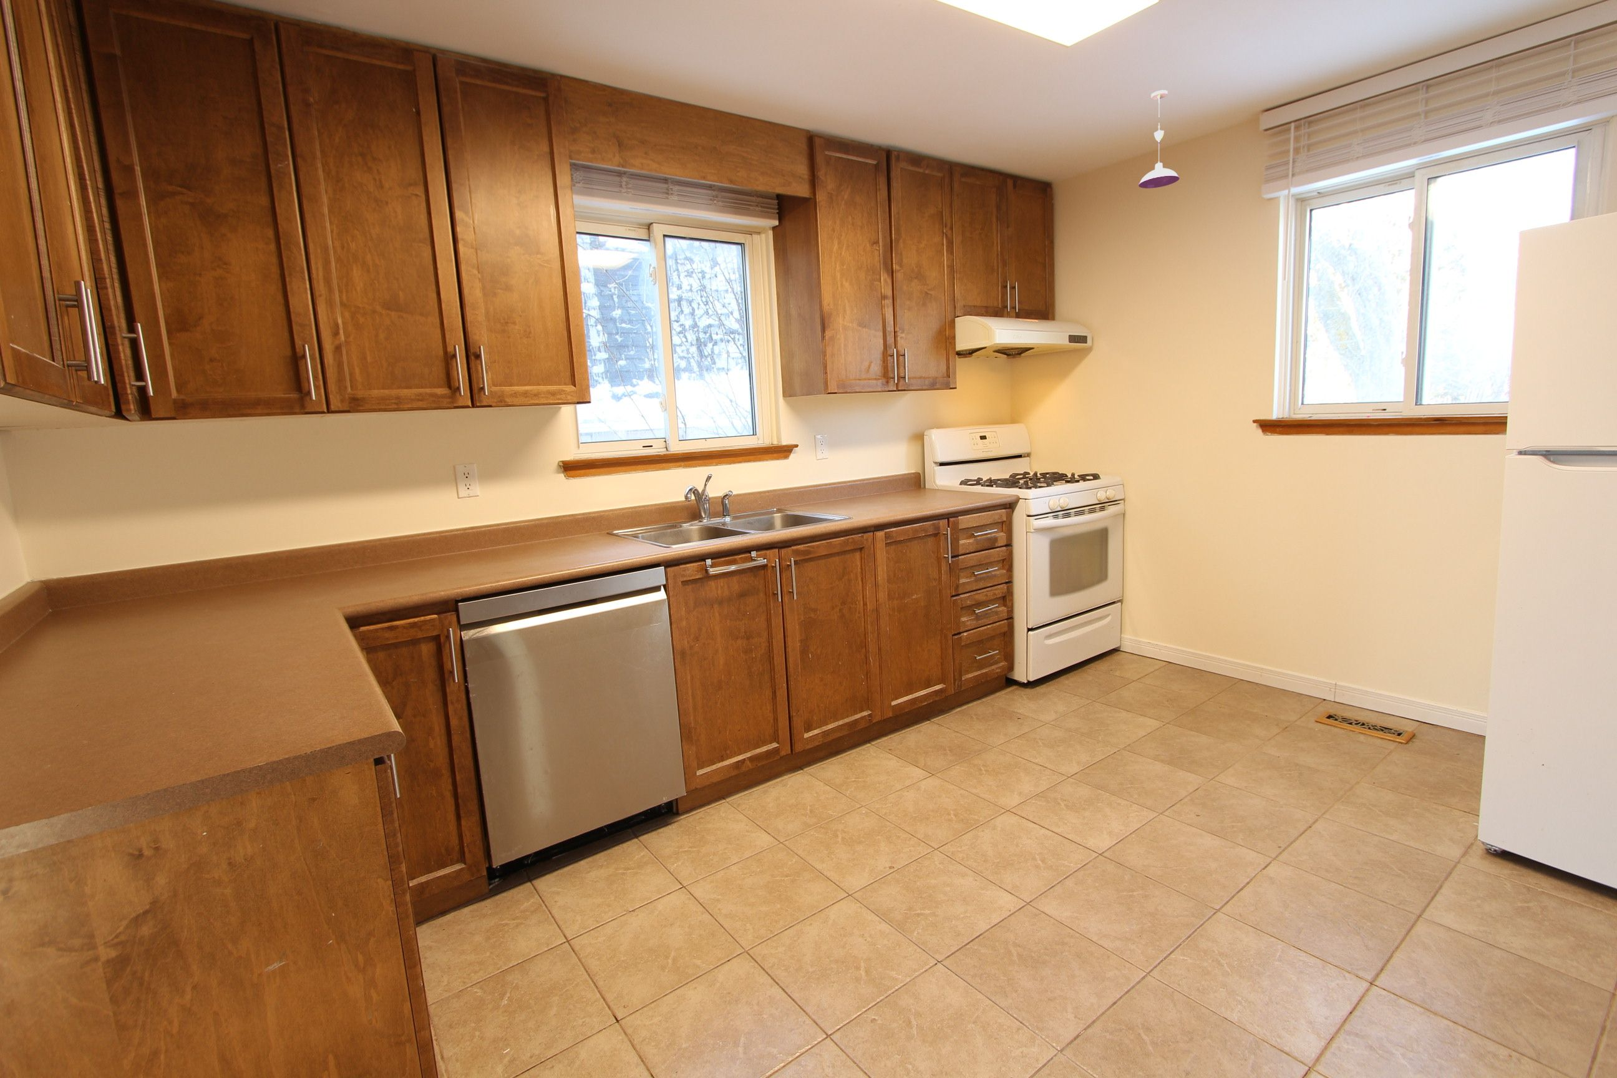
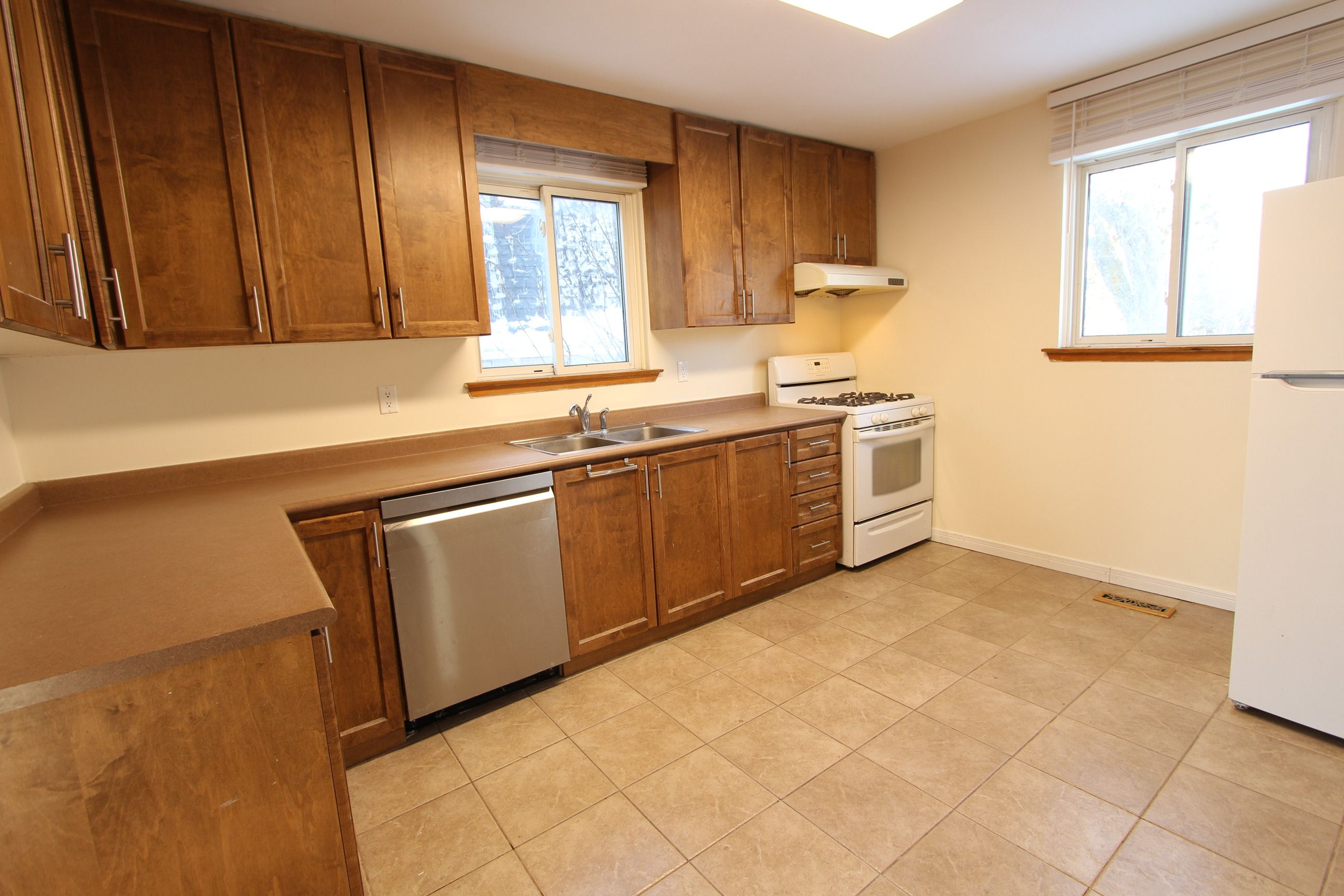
- pendant light [1138,89,1180,189]
